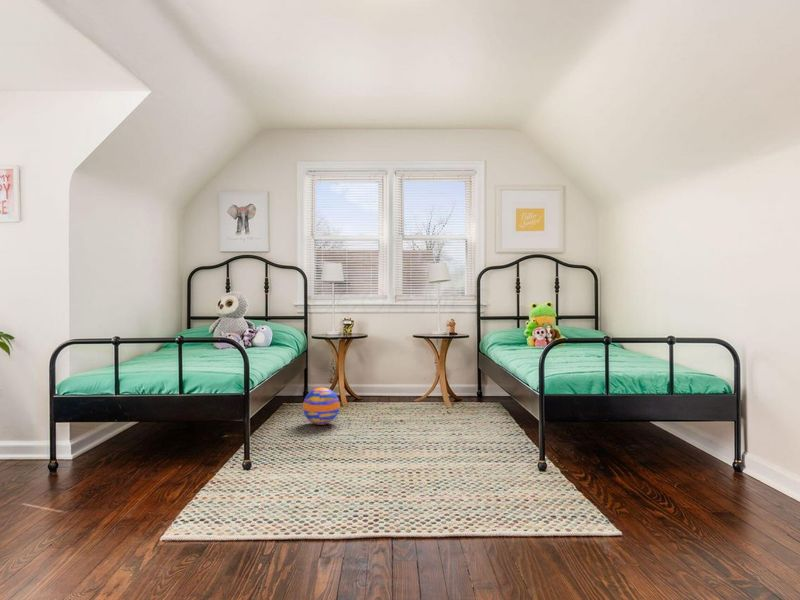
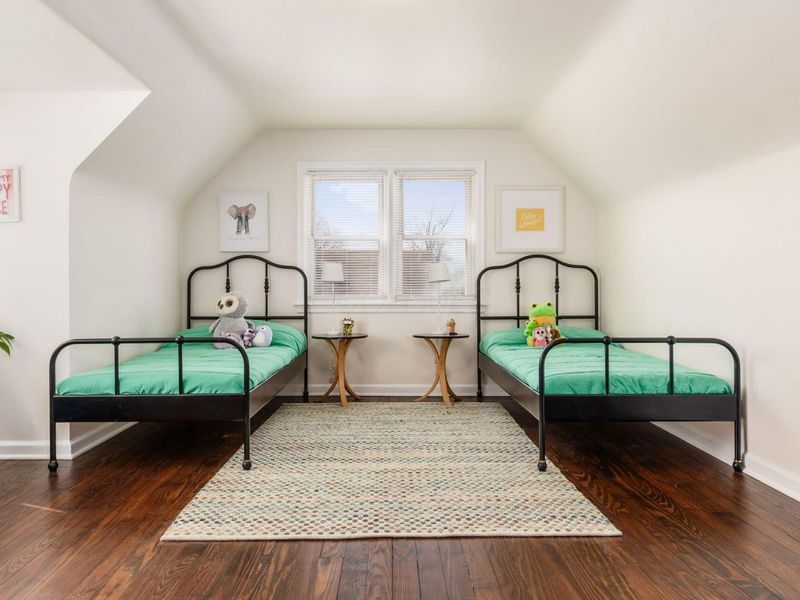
- ball [302,386,341,426]
